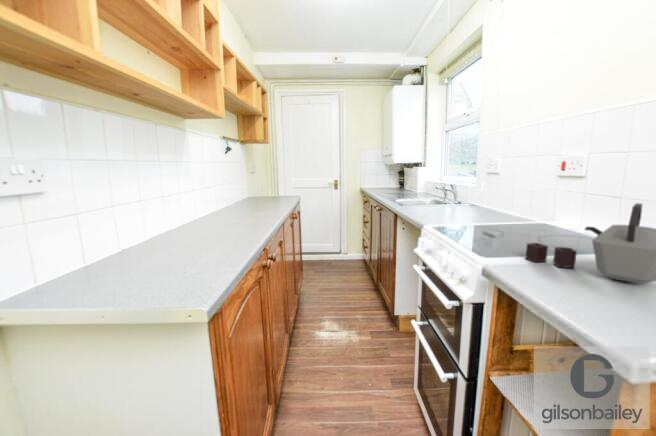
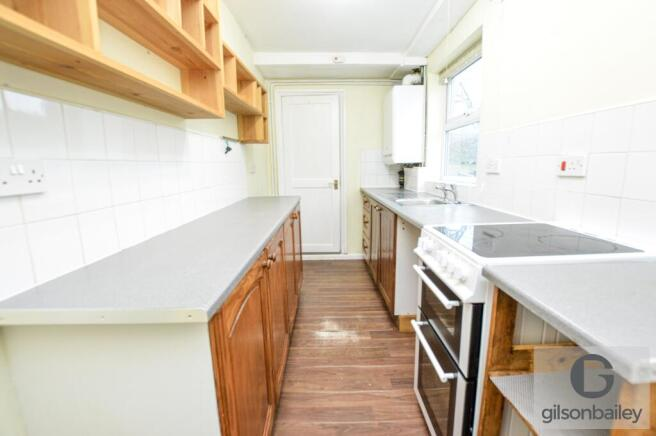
- kettle [524,202,656,285]
